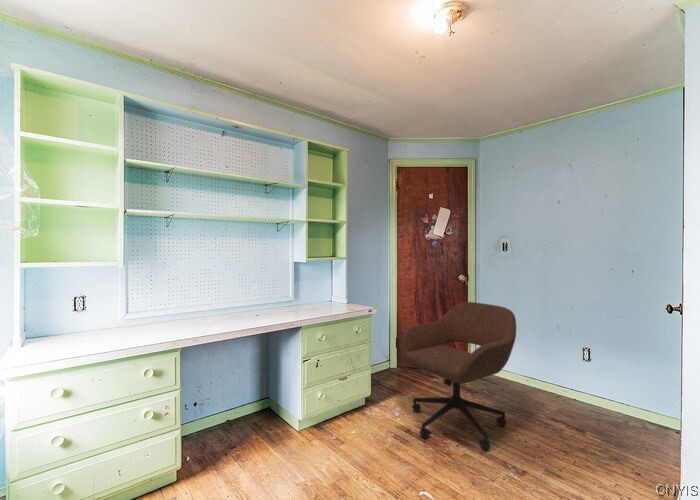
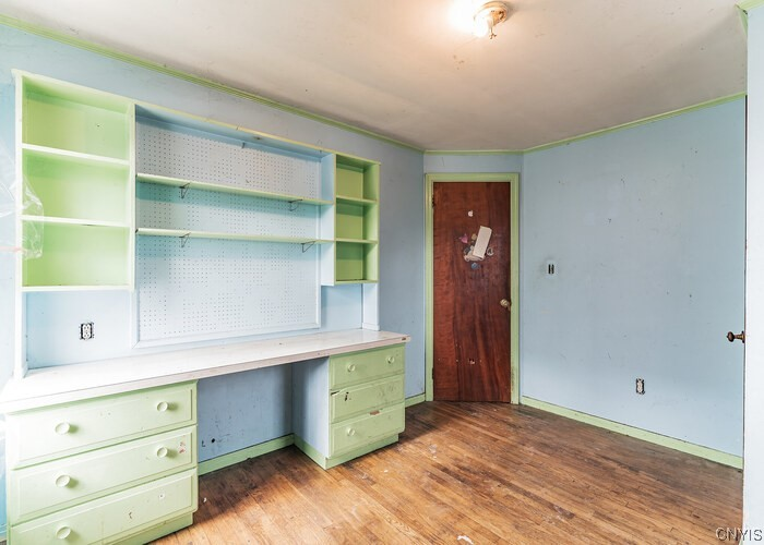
- office chair [400,301,517,451]
